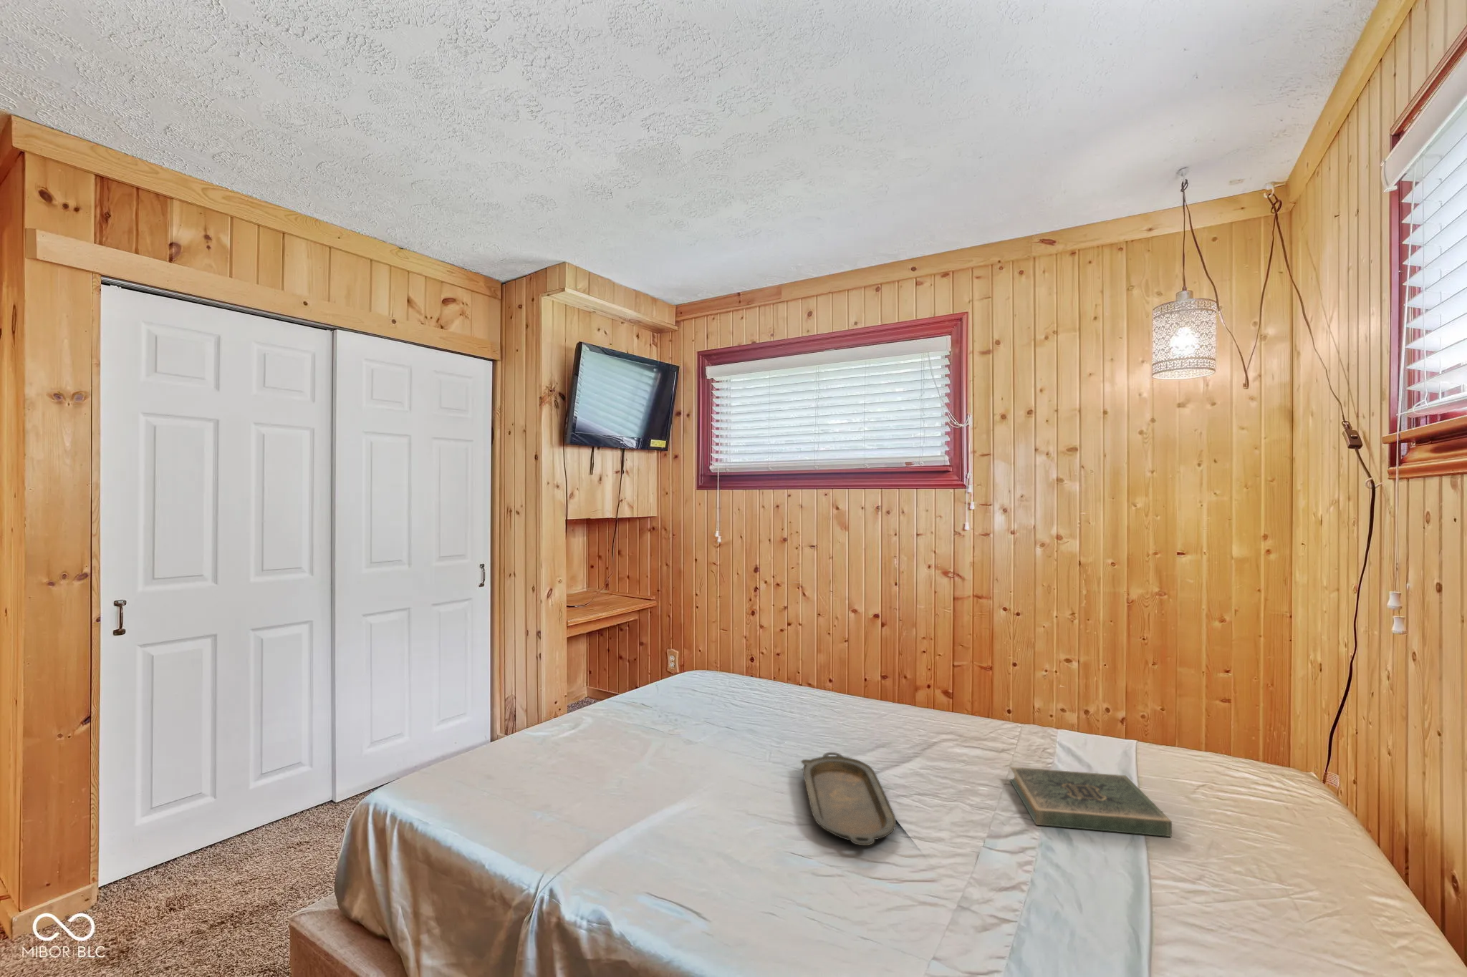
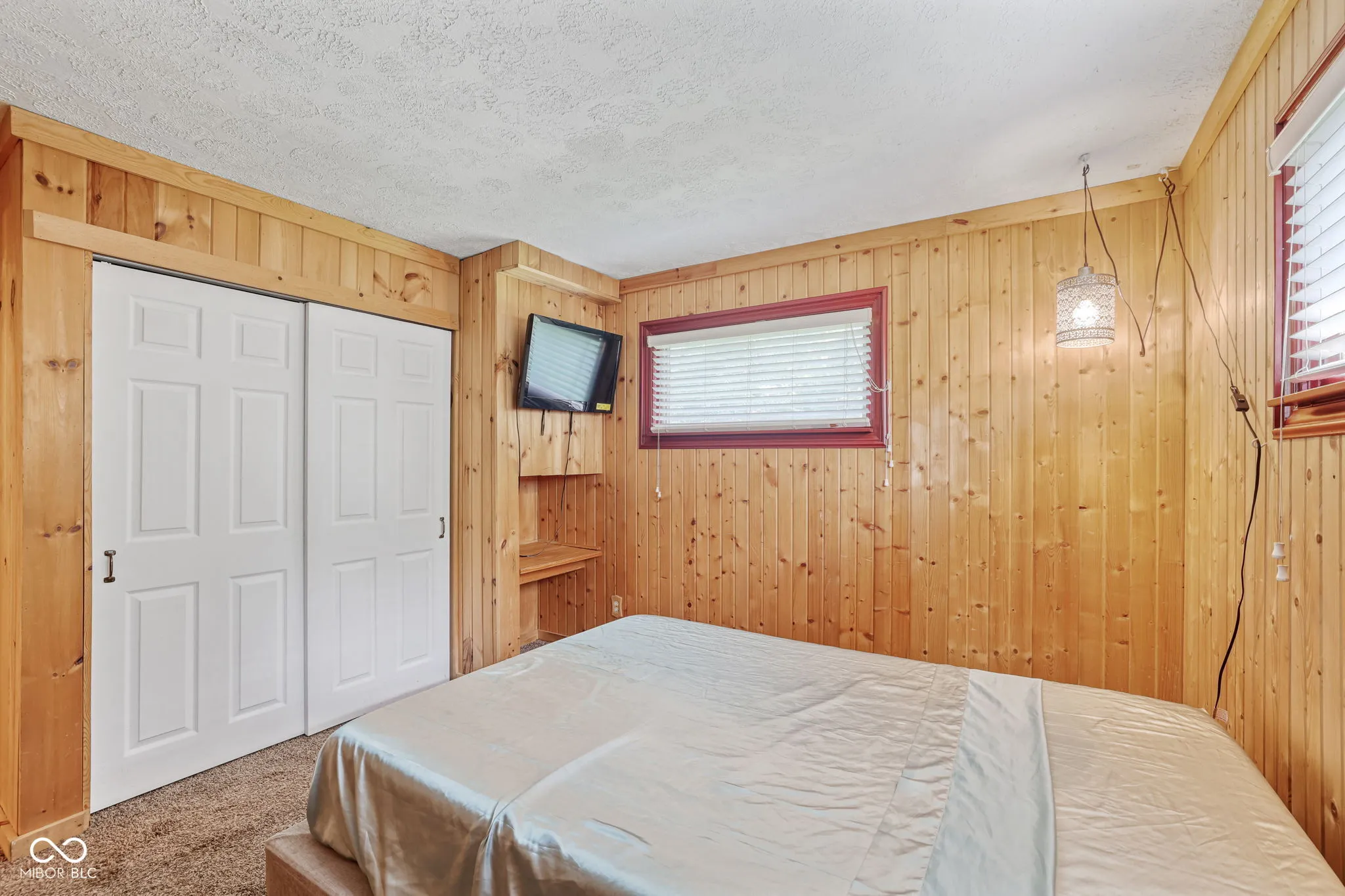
- serving tray [801,751,897,846]
- book [1009,765,1173,837]
